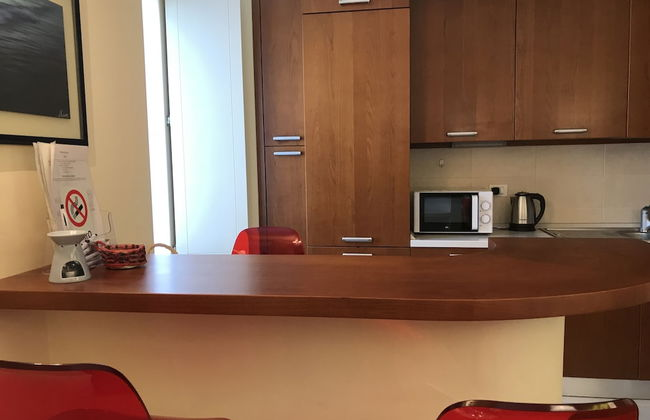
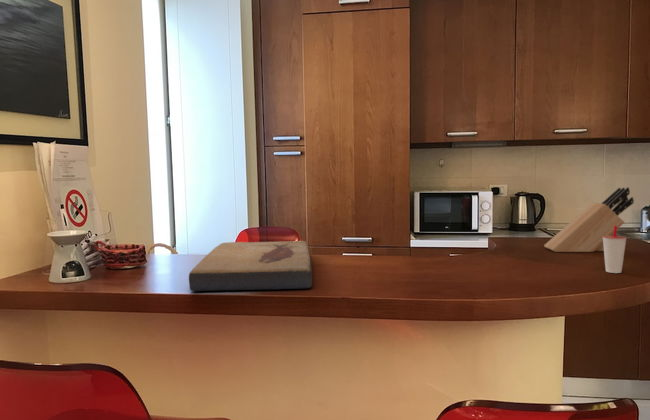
+ cup [602,225,628,274]
+ fish fossil [188,240,313,292]
+ knife block [543,186,635,253]
